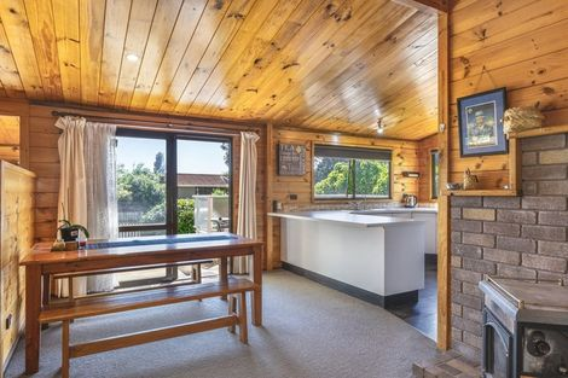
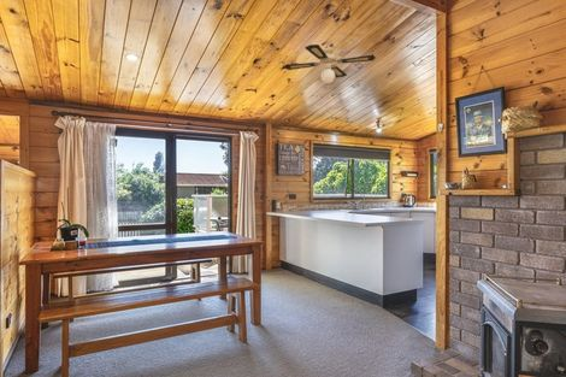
+ ceiling fan [283,43,377,84]
